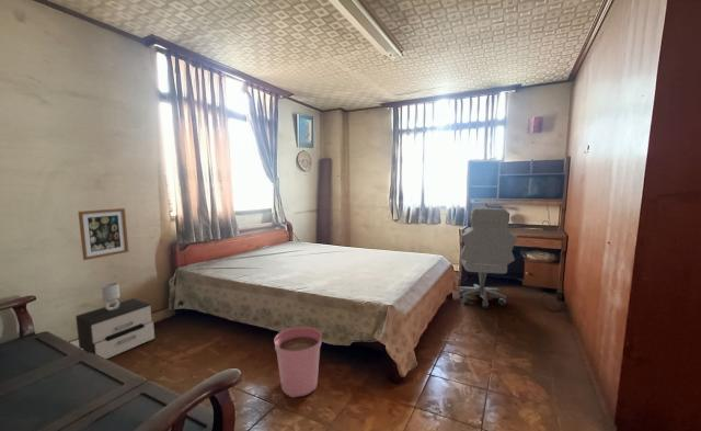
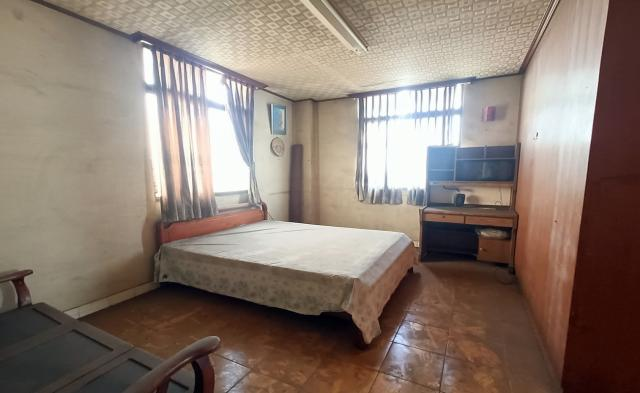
- wall art [77,207,129,261]
- nightstand [74,282,156,360]
- plant pot [273,326,323,398]
- office chair [458,207,518,309]
